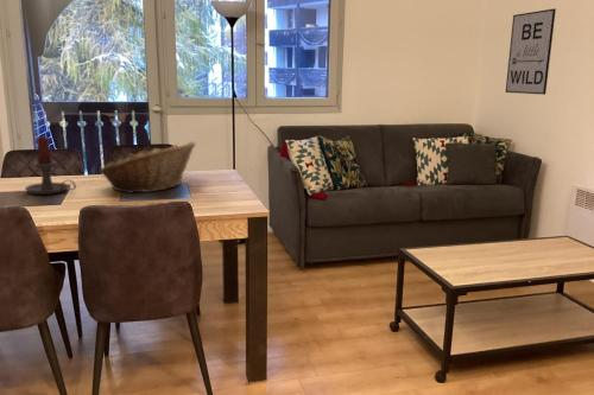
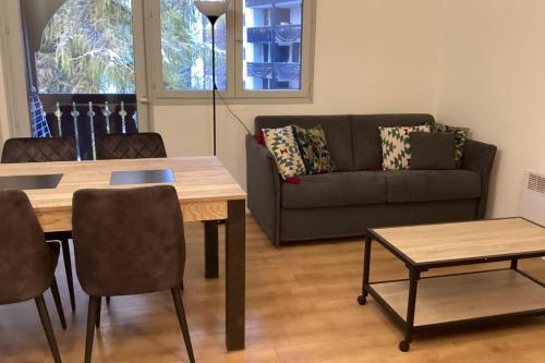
- candle holder [24,135,77,196]
- wall art [505,7,557,96]
- fruit basket [99,140,197,195]
